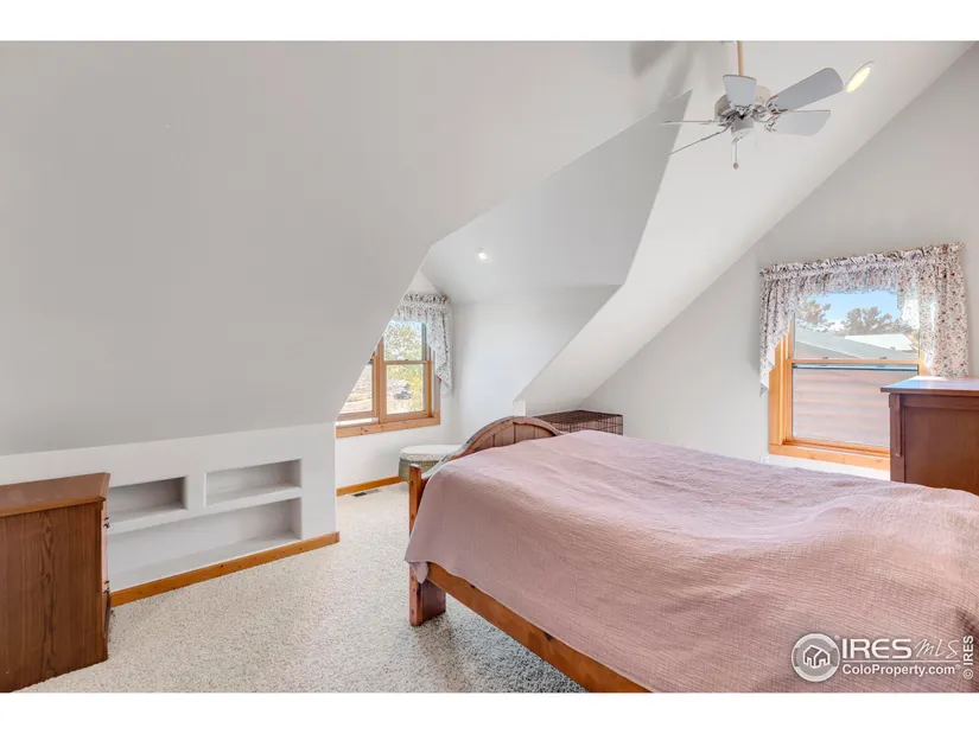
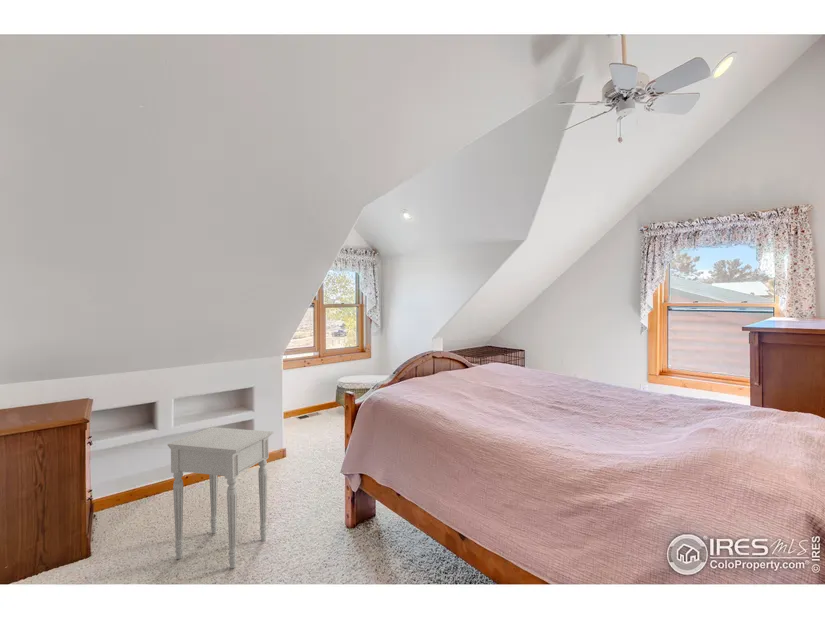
+ nightstand [167,426,274,569]
